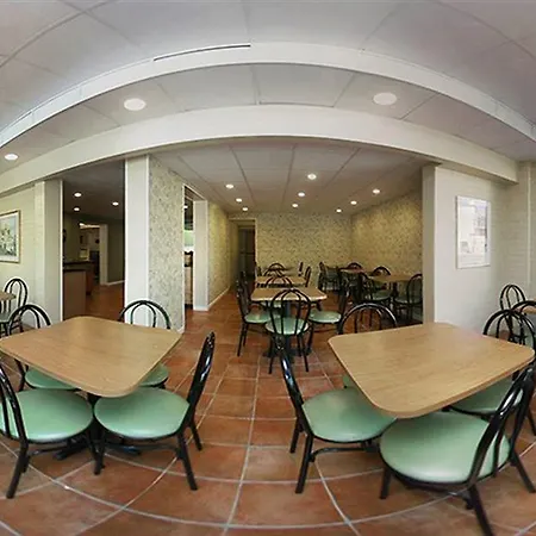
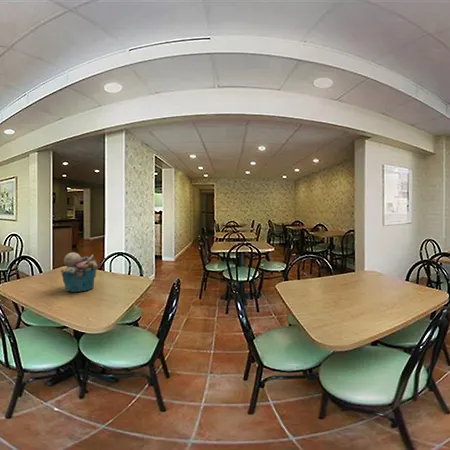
+ bucket [60,251,99,293]
